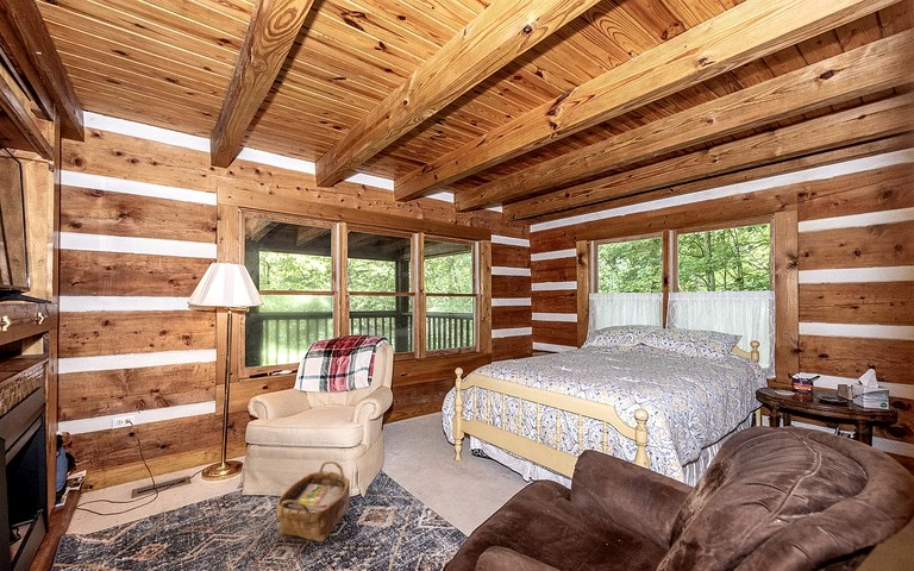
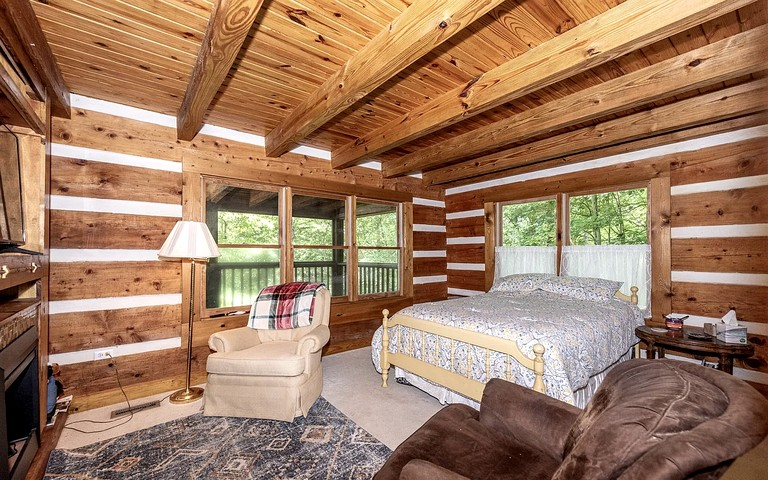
- woven basket [275,460,351,542]
